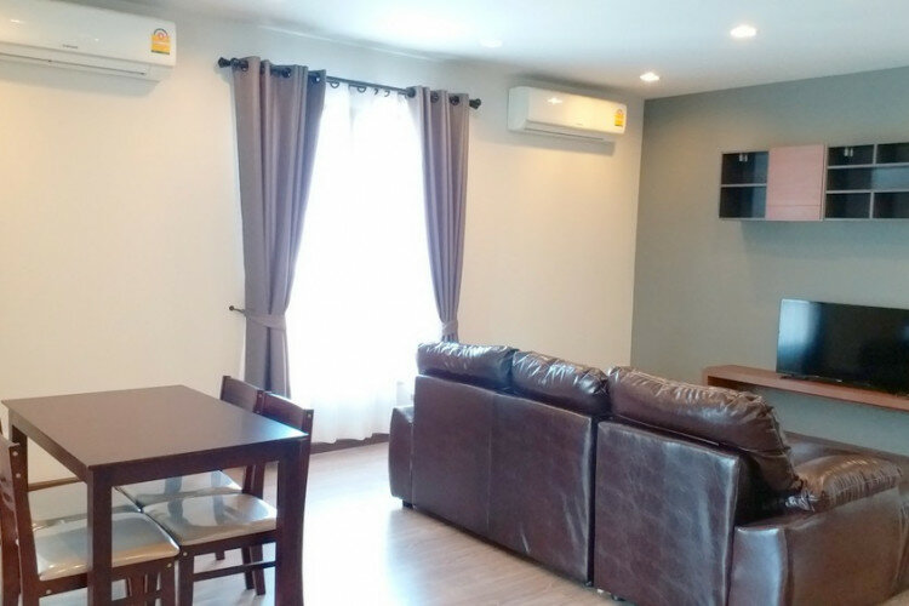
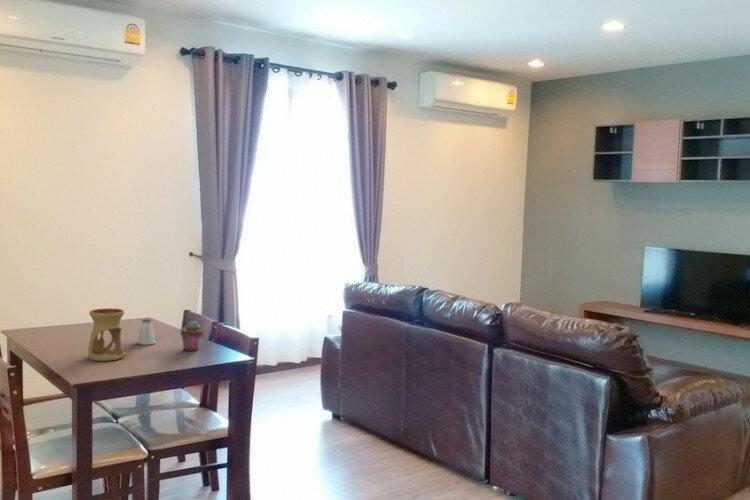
+ saltshaker [137,318,156,346]
+ potted succulent [180,319,204,352]
+ oil burner [87,307,125,362]
